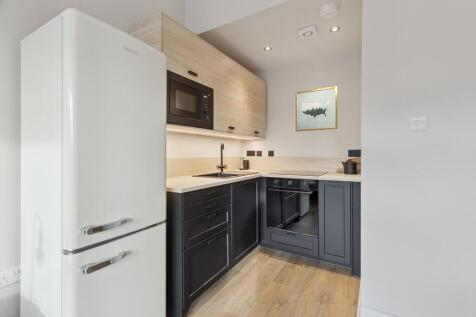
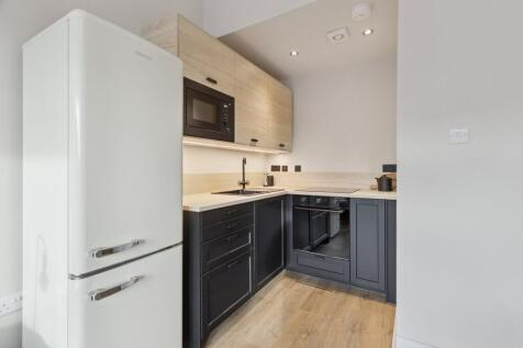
- wall art [295,85,339,132]
